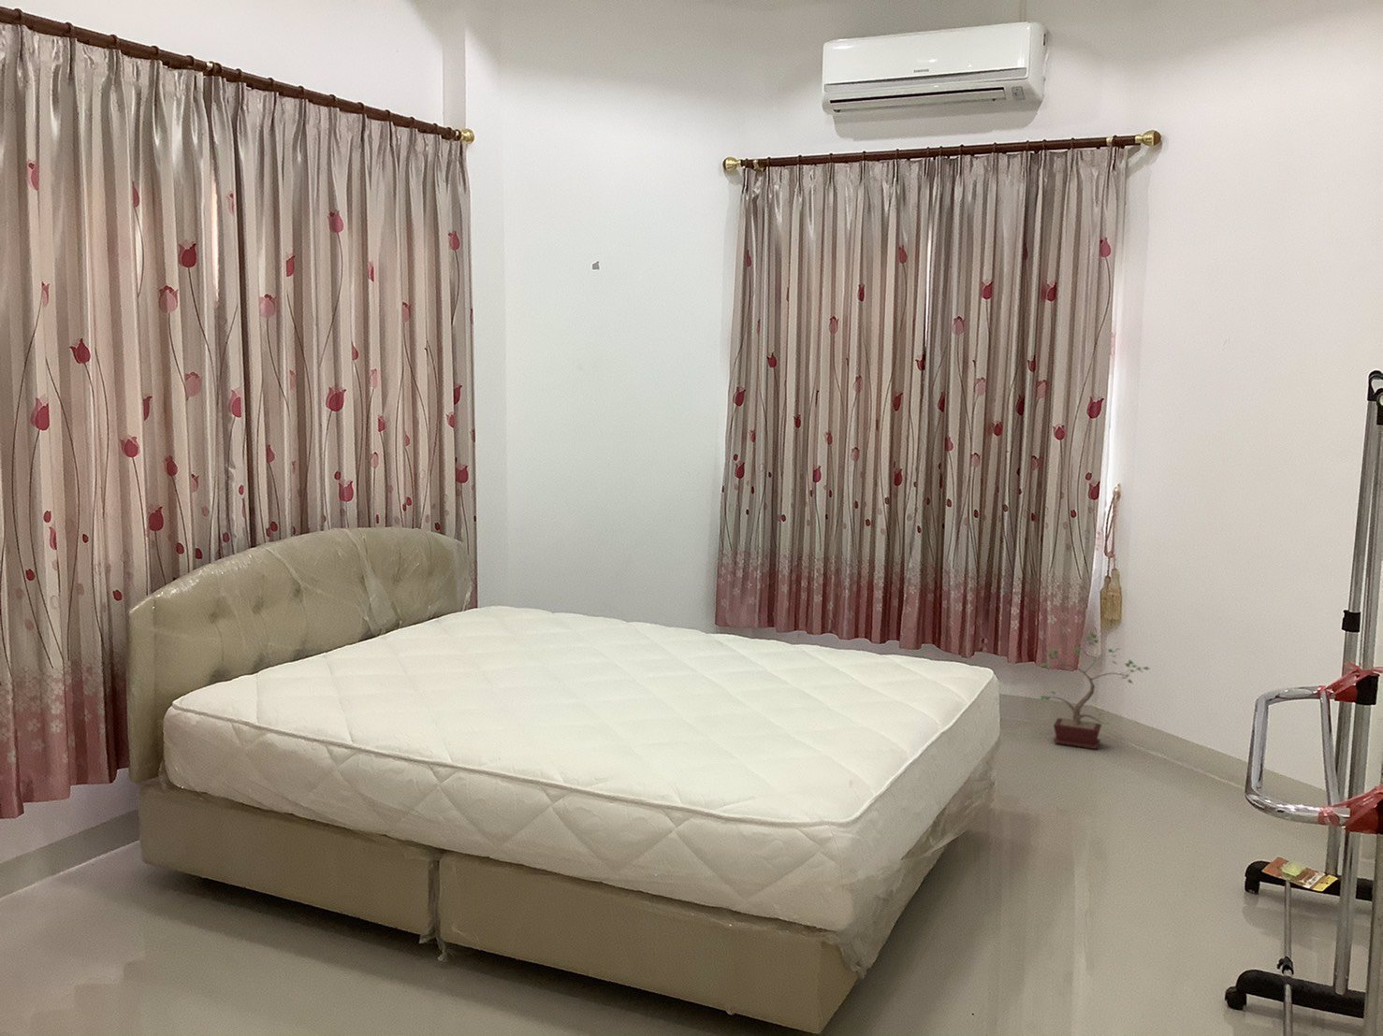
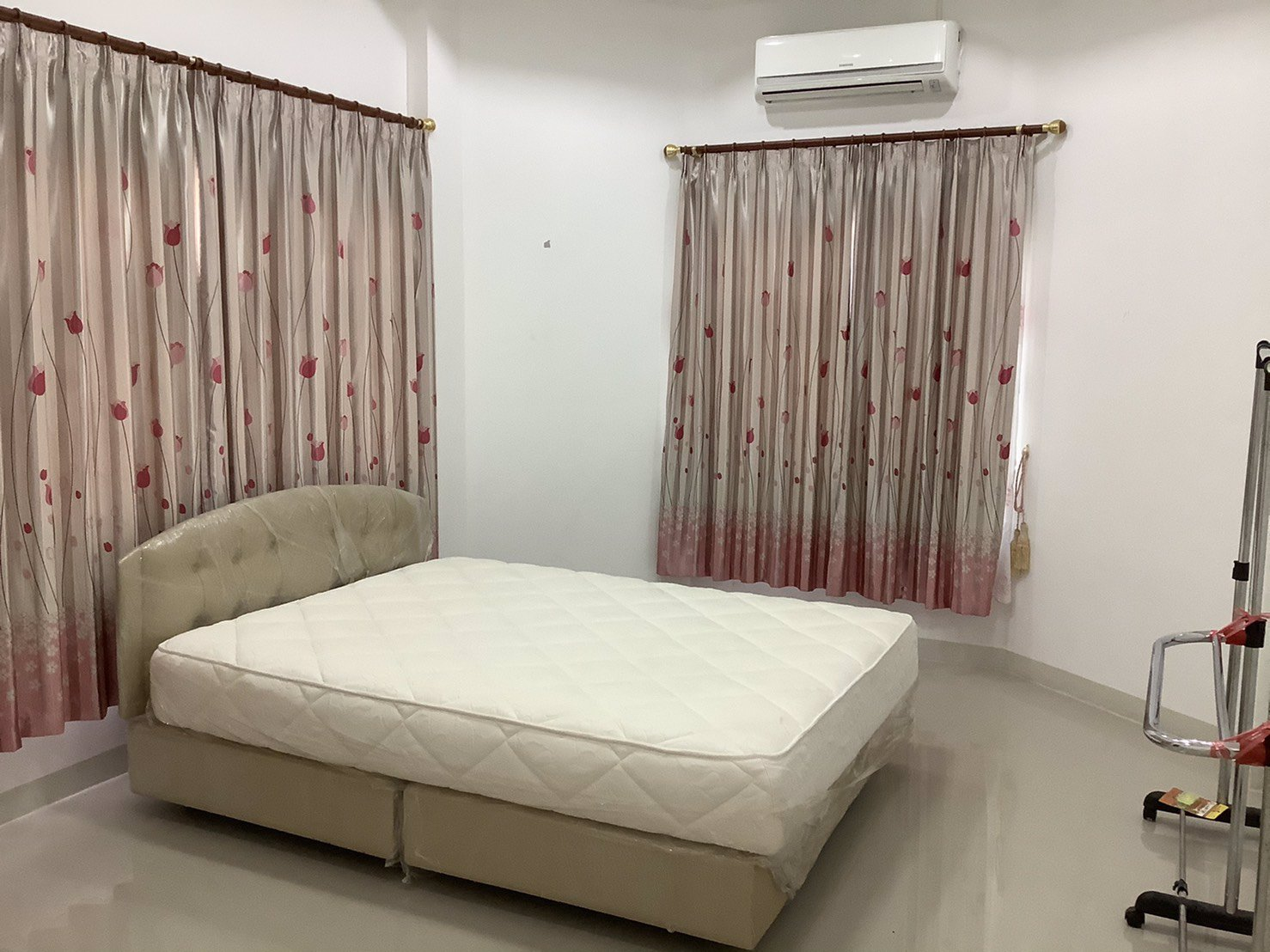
- potted plant [1039,631,1152,750]
